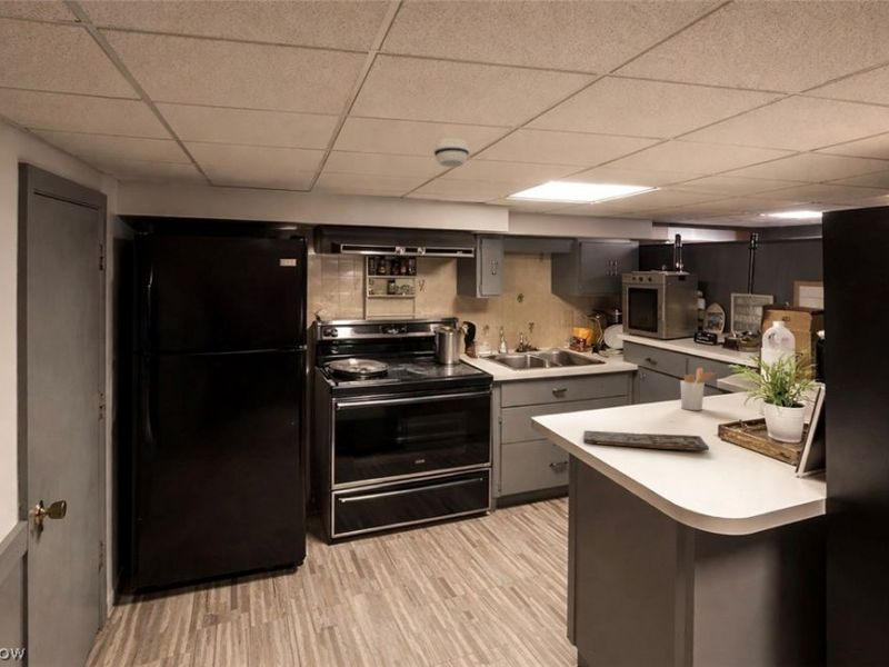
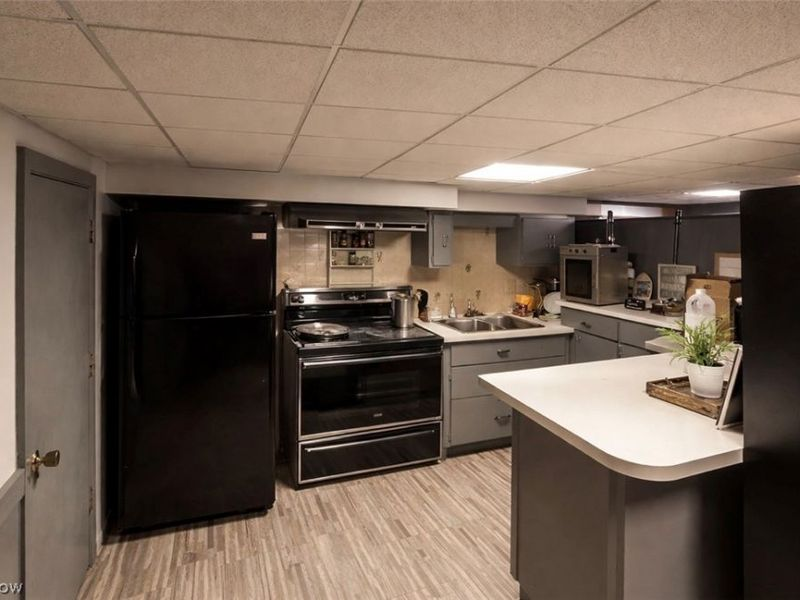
- smoke detector [432,137,470,168]
- utensil holder [679,367,718,411]
- cutting board [583,429,710,451]
